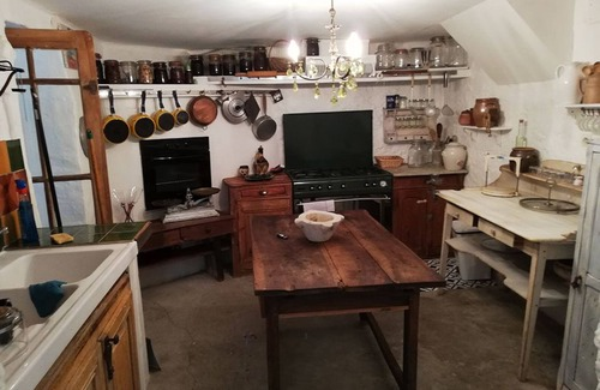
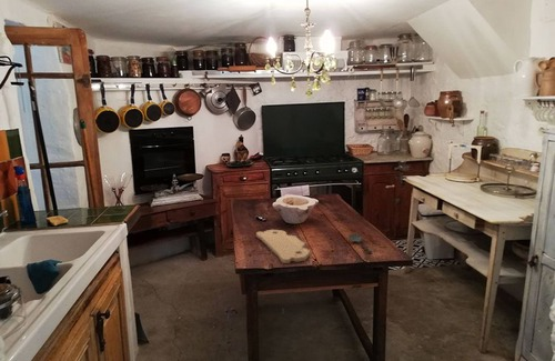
+ spoon [347,233,373,254]
+ cutting board [255,229,311,264]
